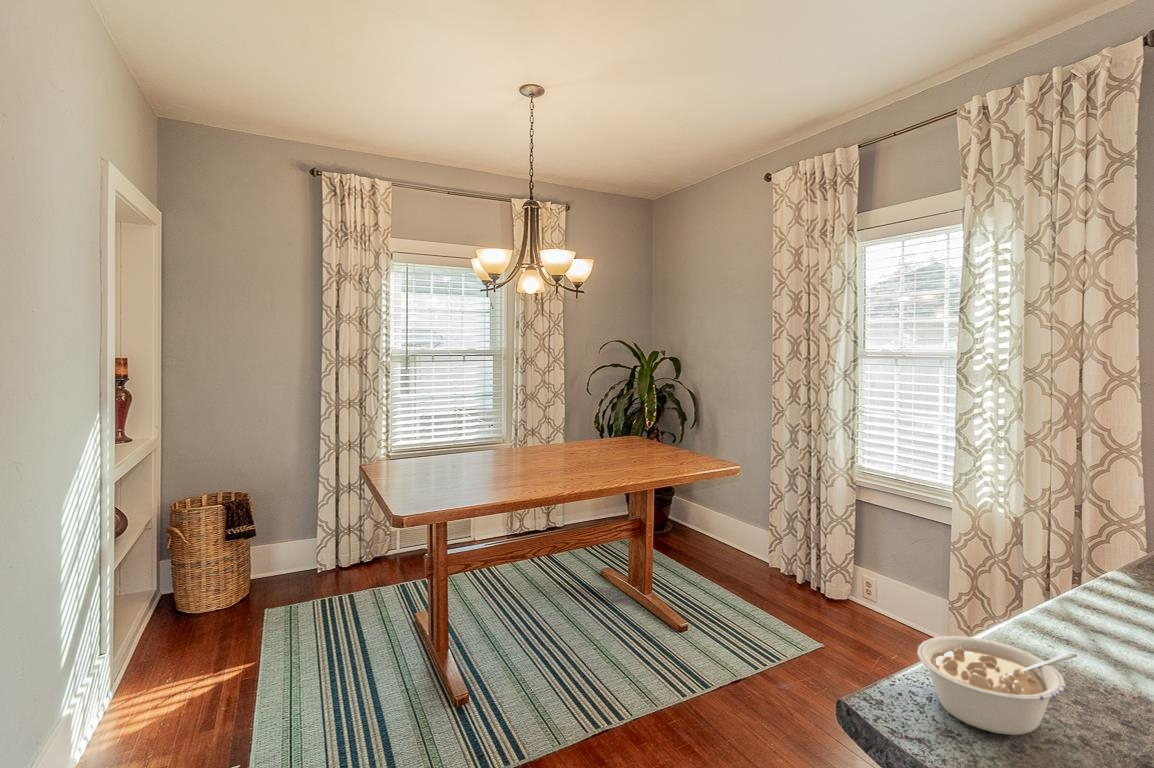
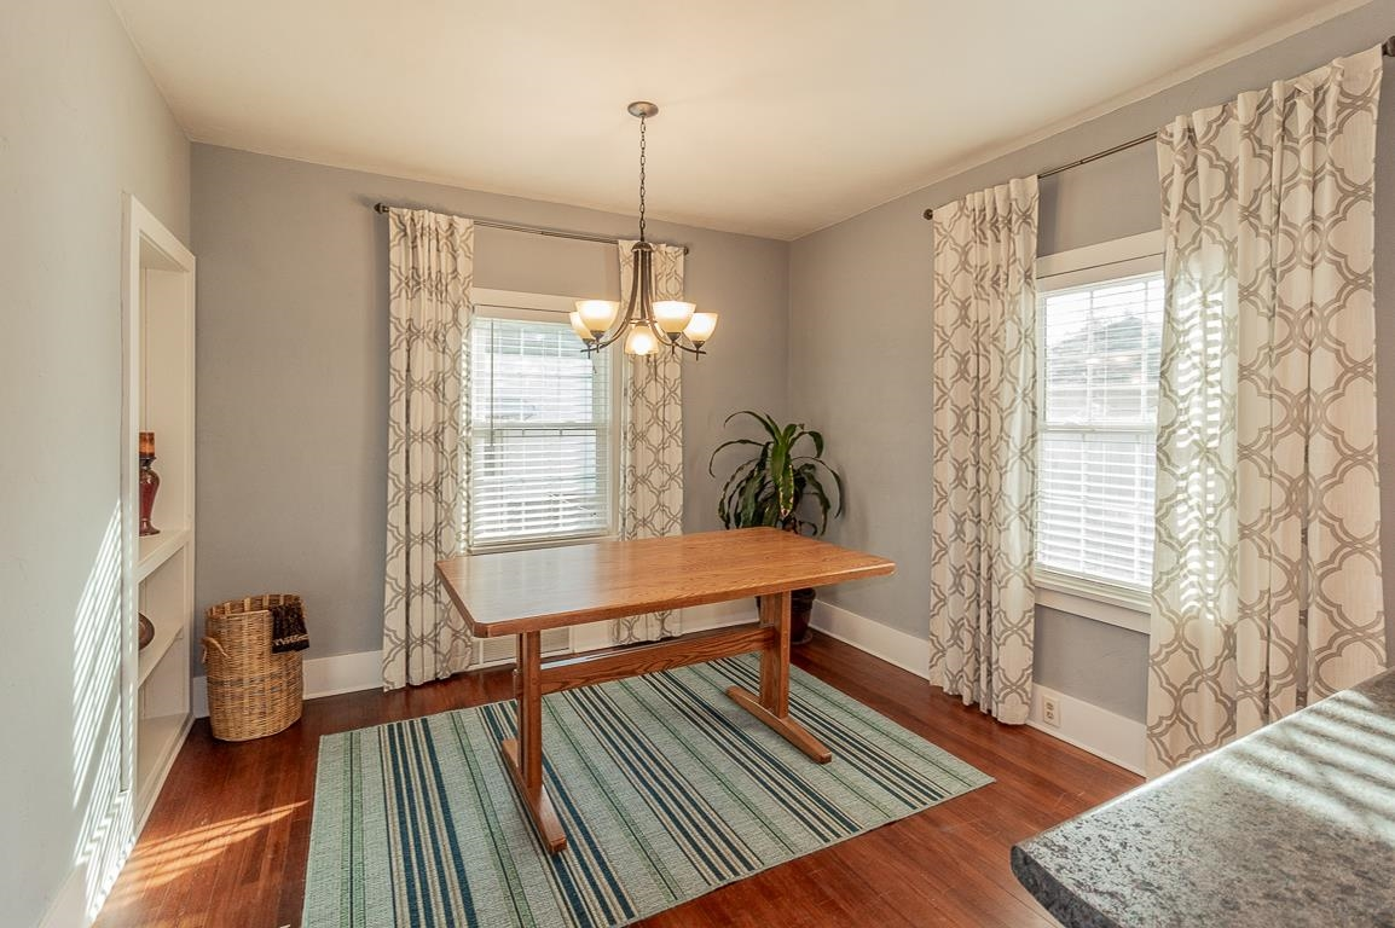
- legume [916,635,1079,736]
